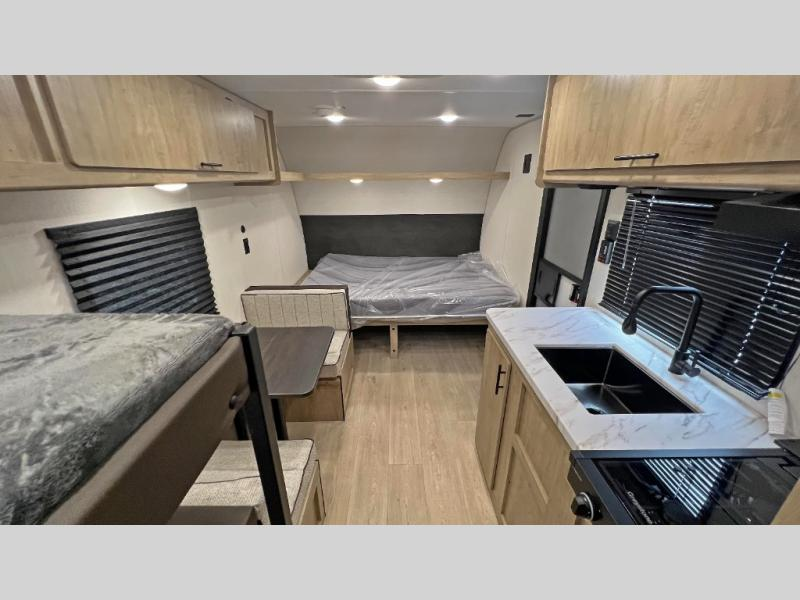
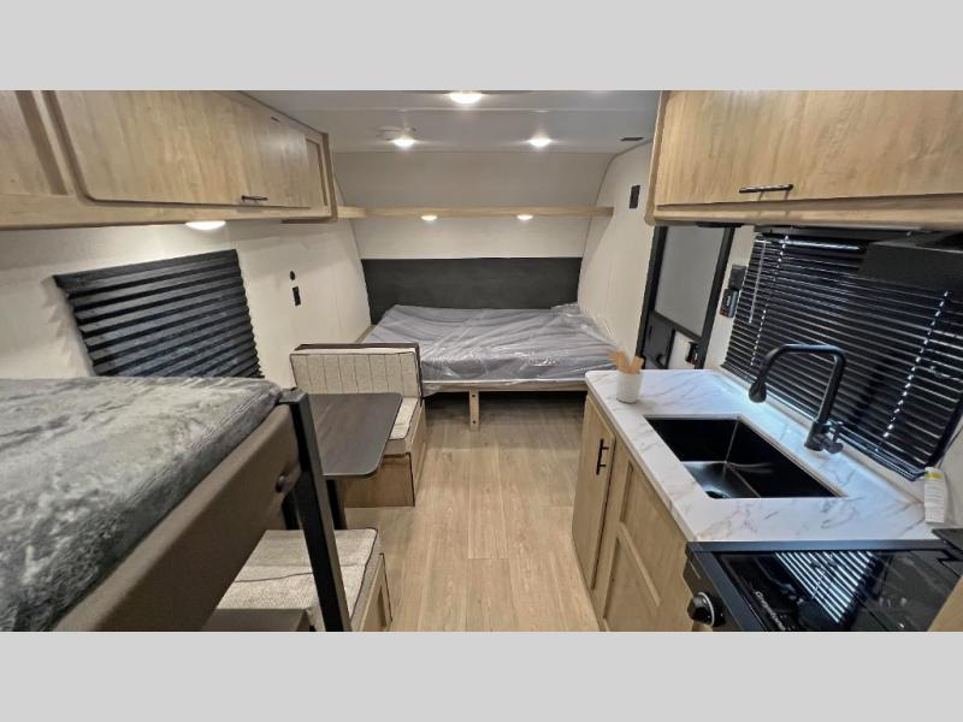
+ utensil holder [608,350,645,404]
